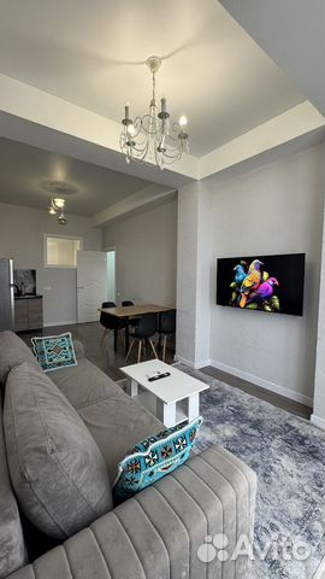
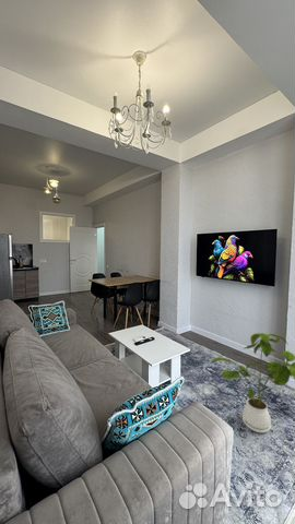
+ house plant [209,332,295,433]
